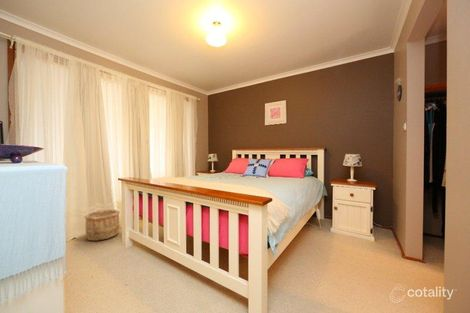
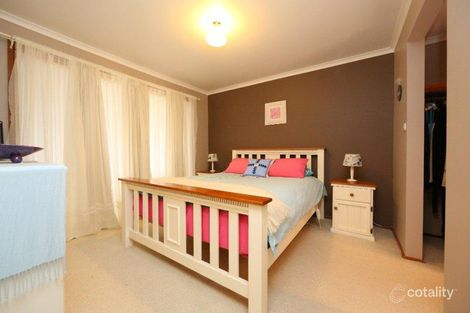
- wooden bucket [83,209,121,242]
